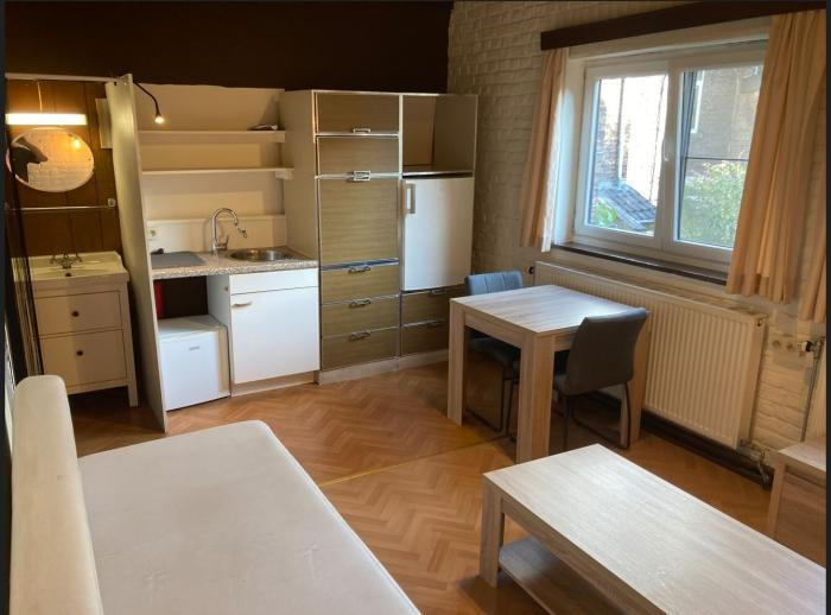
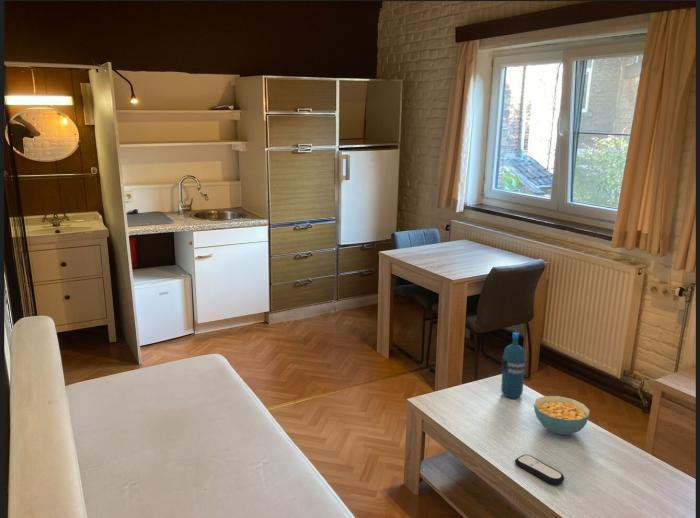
+ cereal bowl [533,395,591,436]
+ water bottle [500,331,527,399]
+ remote control [514,453,565,485]
